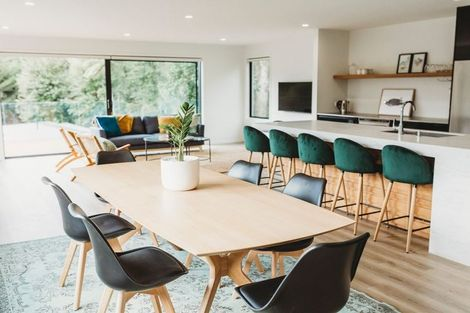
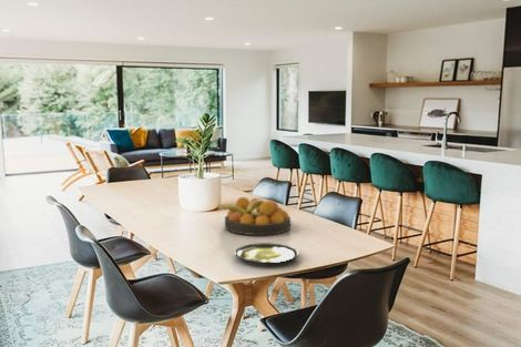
+ fruit bowl [223,196,292,236]
+ plate [233,242,300,264]
